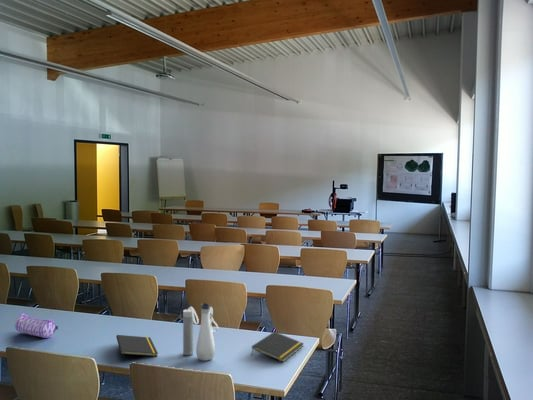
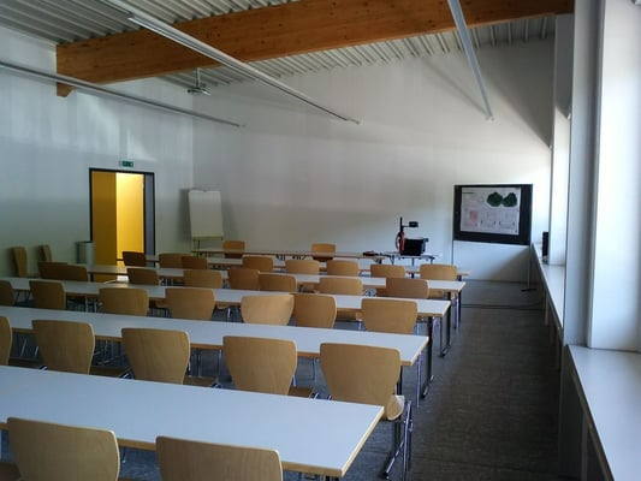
- water bottle [182,302,219,362]
- notepad [115,334,159,362]
- notepad [250,331,305,363]
- pencil case [14,313,59,339]
